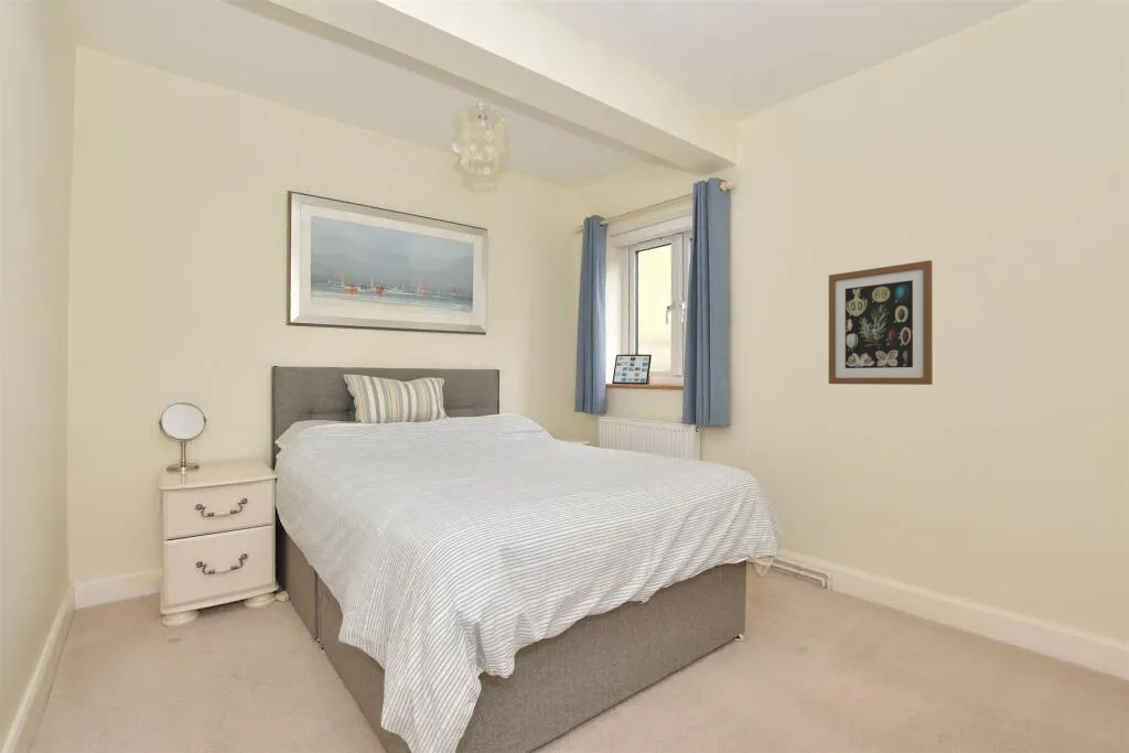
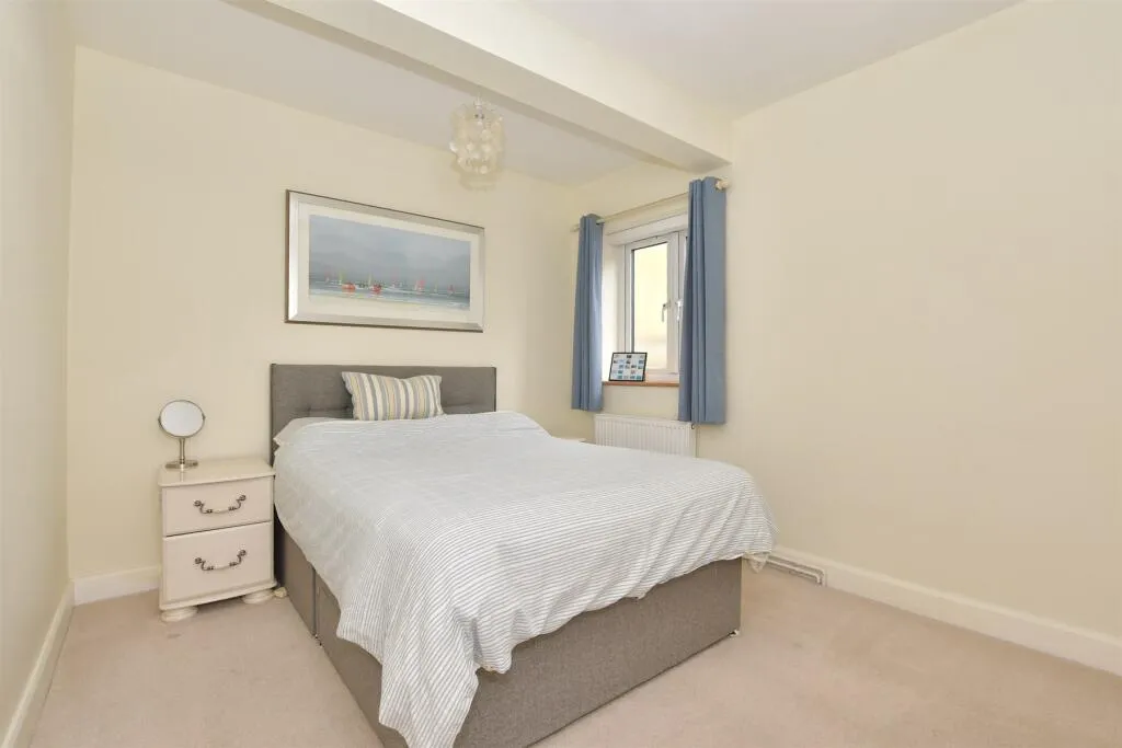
- wall art [828,259,934,386]
